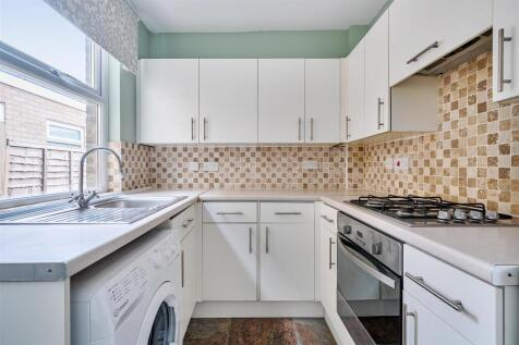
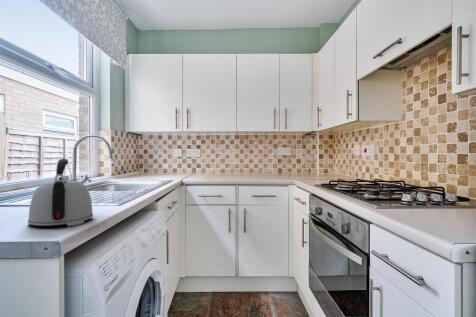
+ kettle [27,158,94,227]
